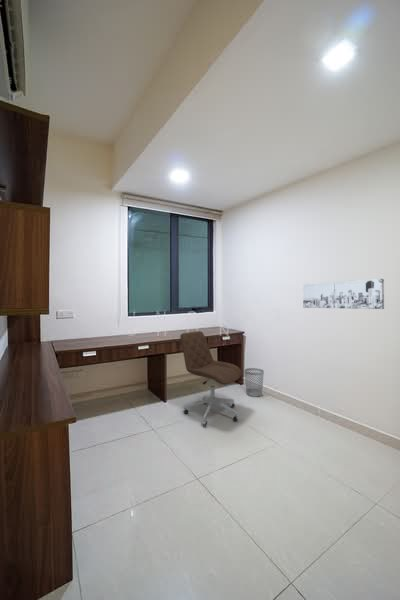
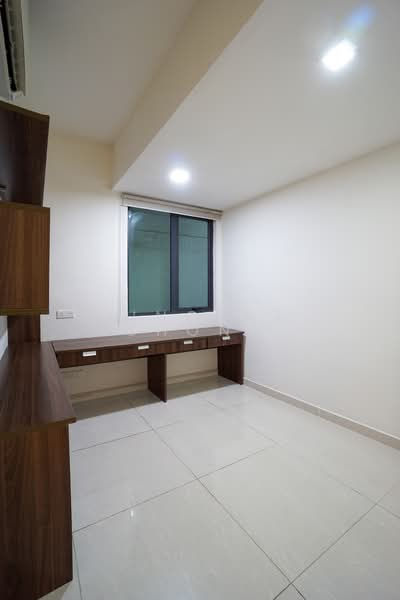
- wastebasket [243,367,265,398]
- wall art [302,278,385,310]
- office chair [179,330,243,426]
